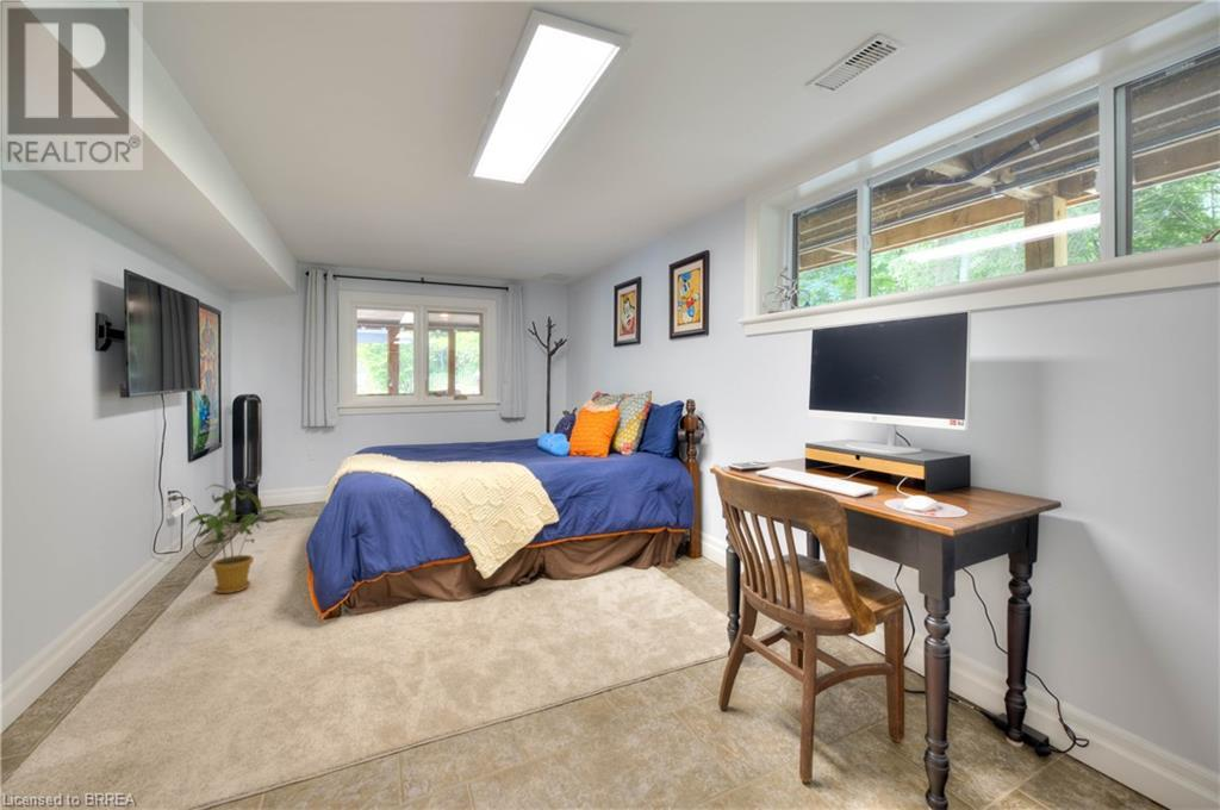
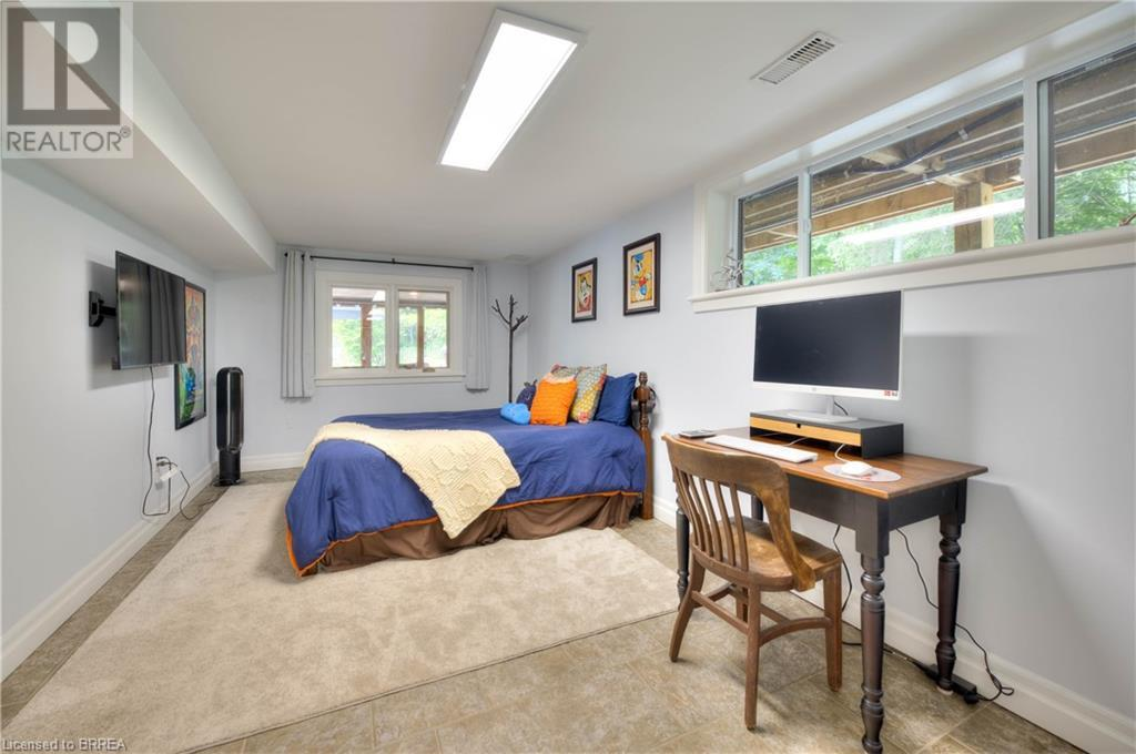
- house plant [186,482,292,594]
